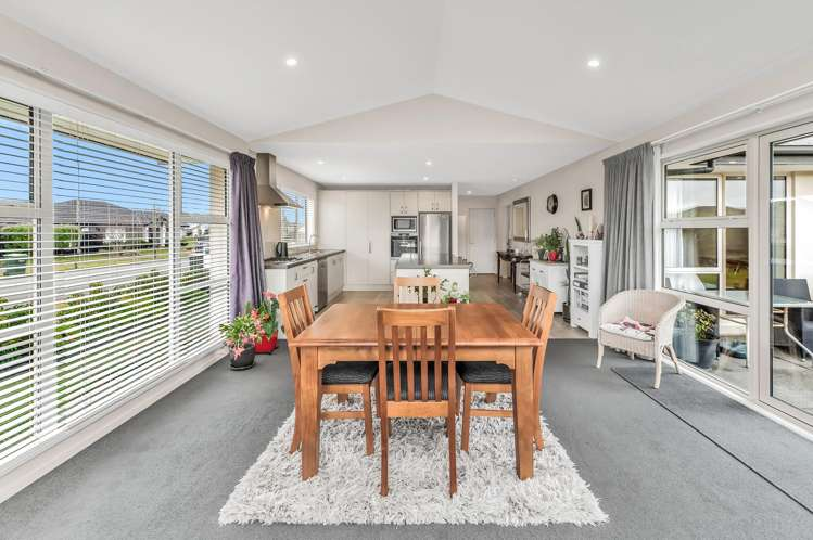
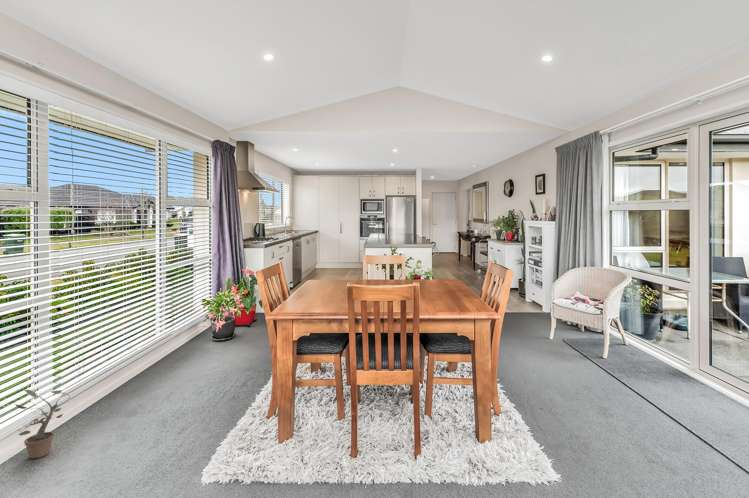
+ potted plant [14,389,71,459]
